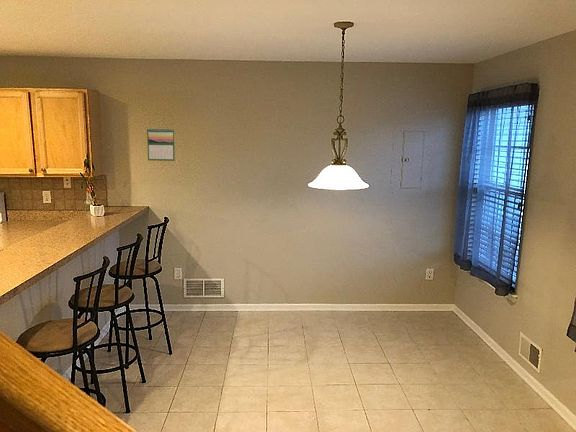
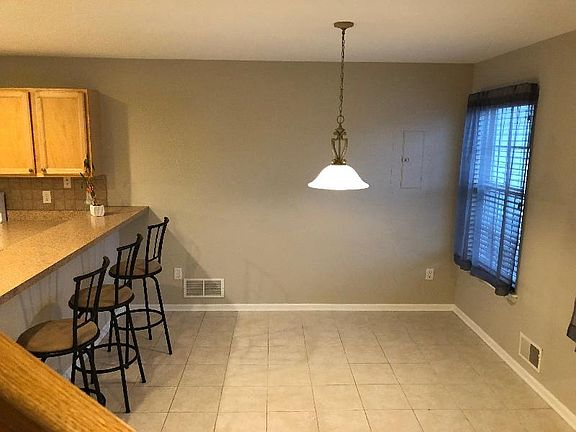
- calendar [146,127,176,162]
